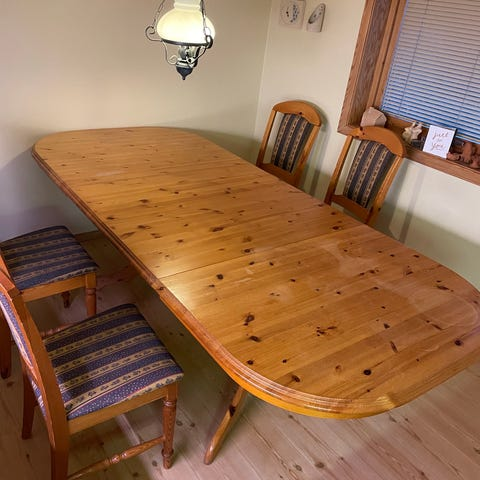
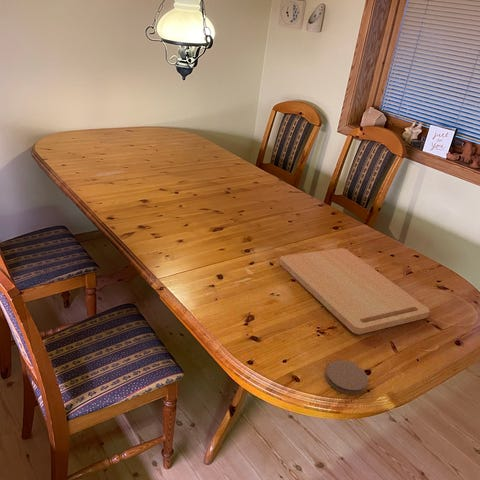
+ cutting board [278,247,430,335]
+ coaster [324,360,369,395]
